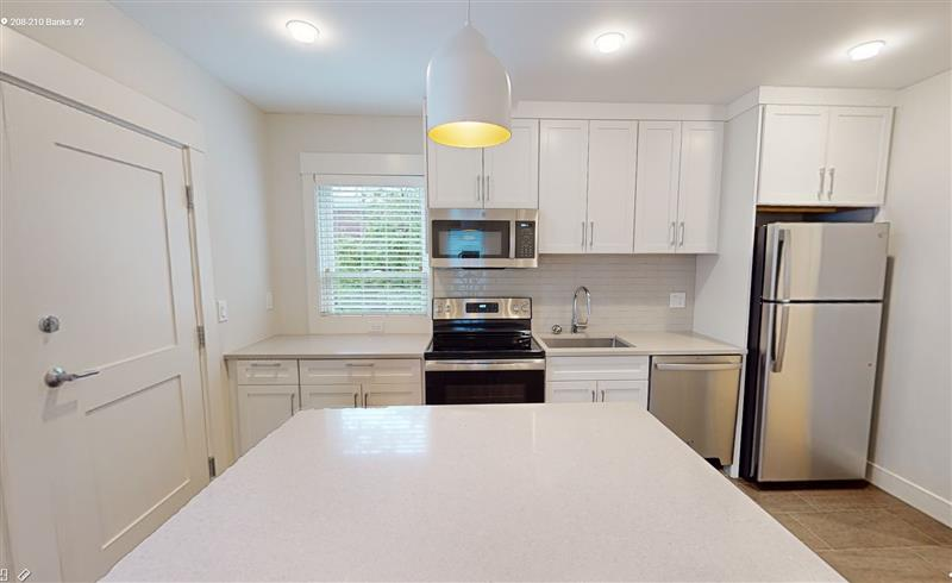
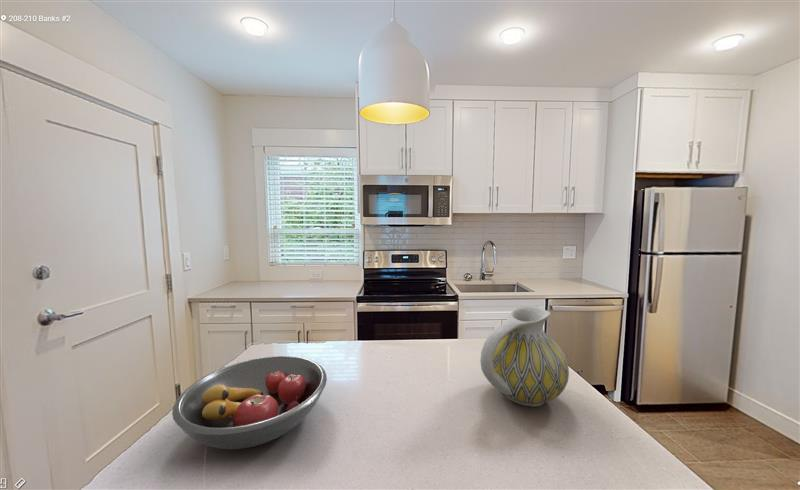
+ pitcher [479,305,570,408]
+ fruit bowl [171,355,328,450]
